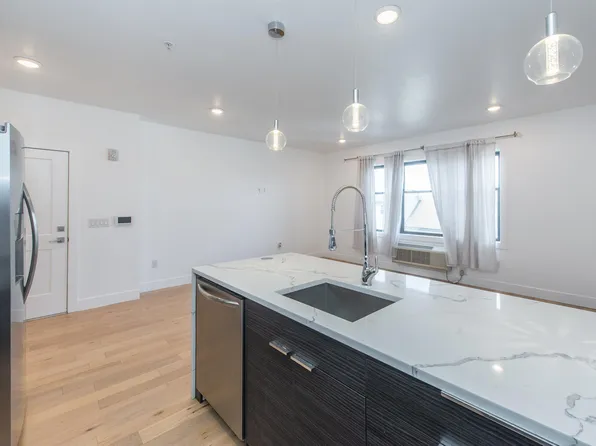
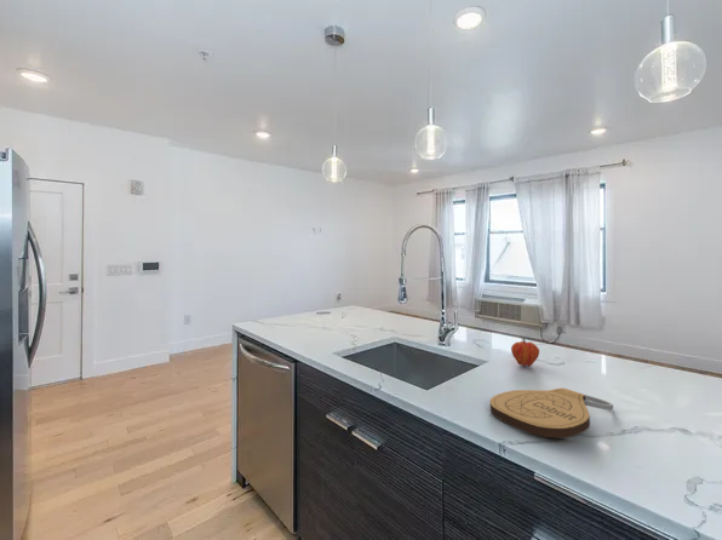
+ fruit [510,337,540,367]
+ key chain [489,387,614,438]
